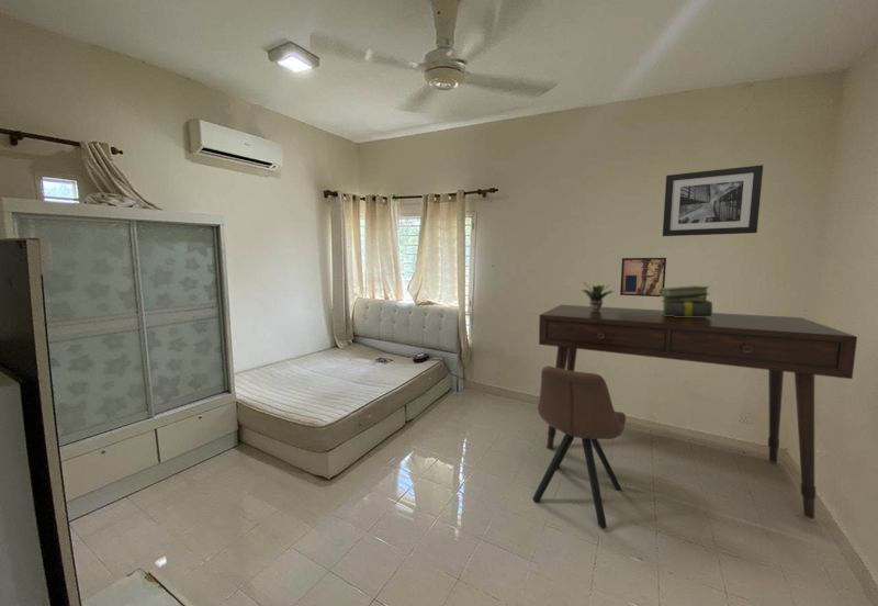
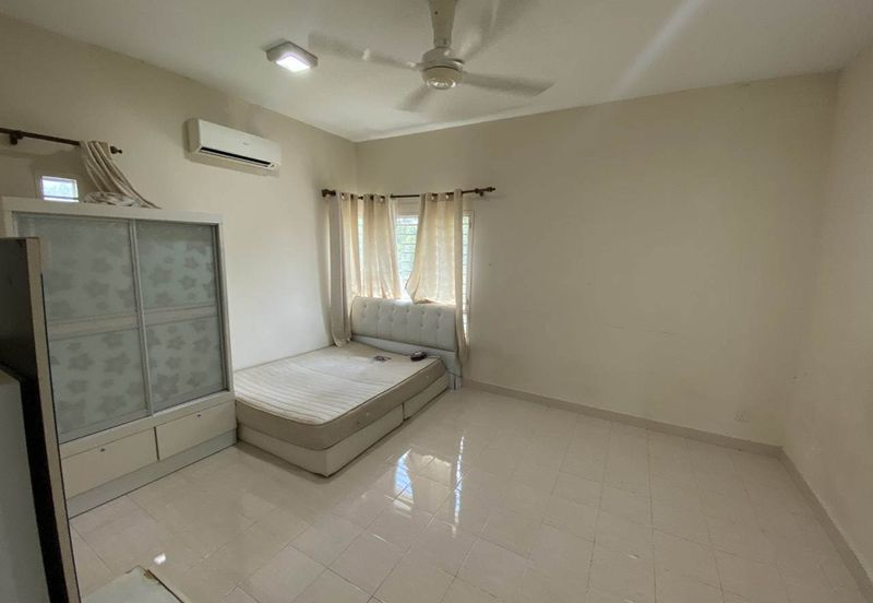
- potted plant [581,281,616,312]
- desk [538,304,858,520]
- stack of books [660,284,713,317]
- chair [532,366,627,529]
- wall art [619,257,667,298]
- wall art [662,164,764,237]
